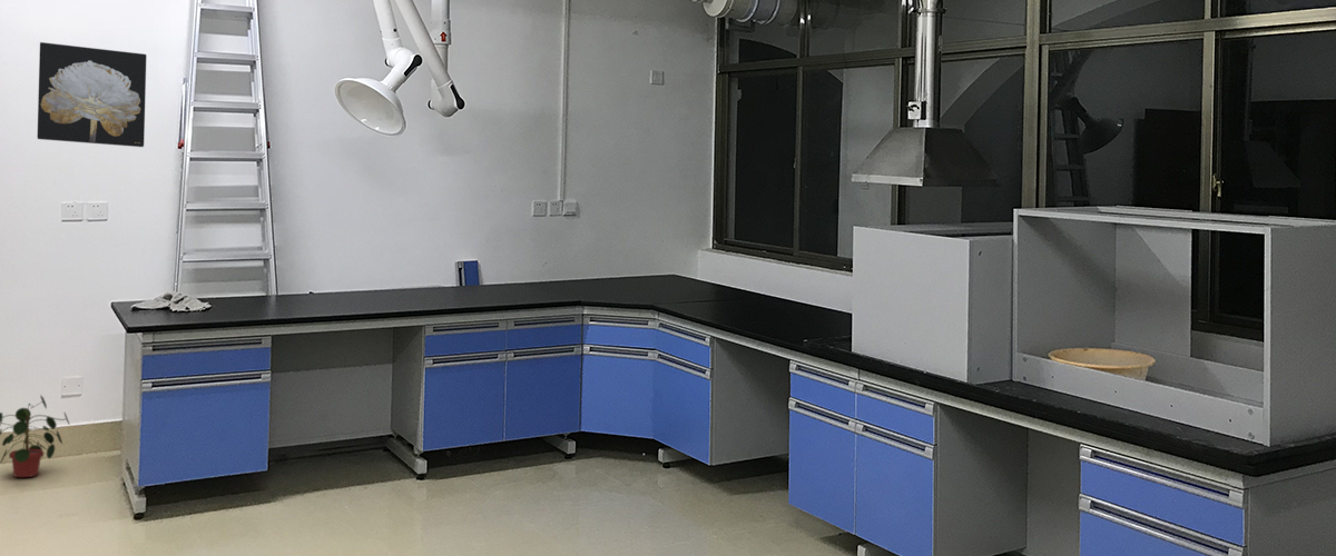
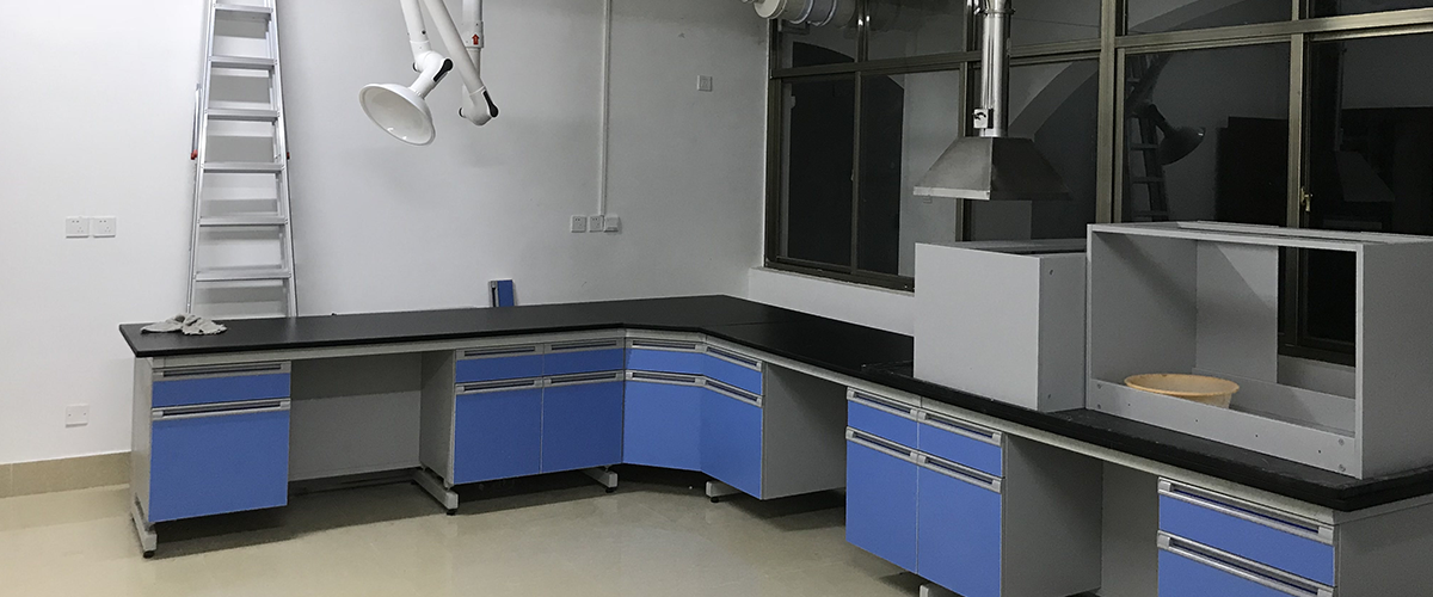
- wall art [37,41,147,148]
- potted plant [0,394,71,478]
